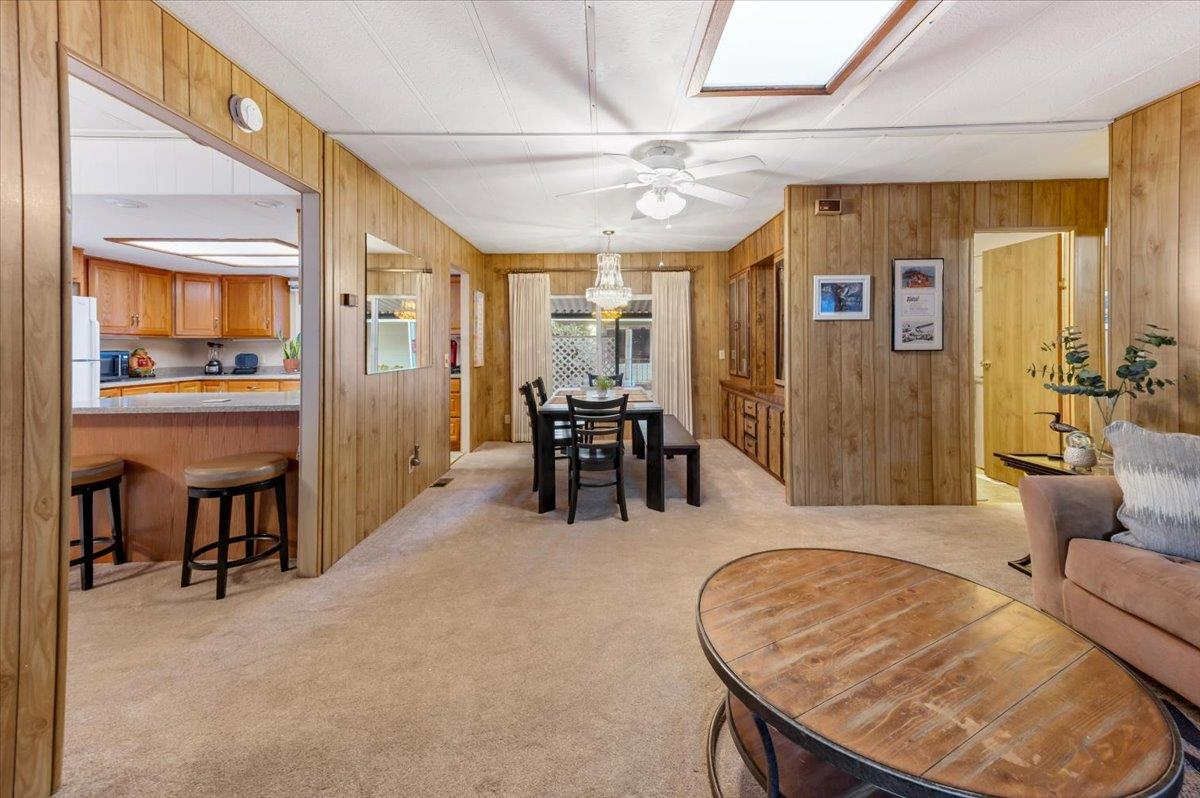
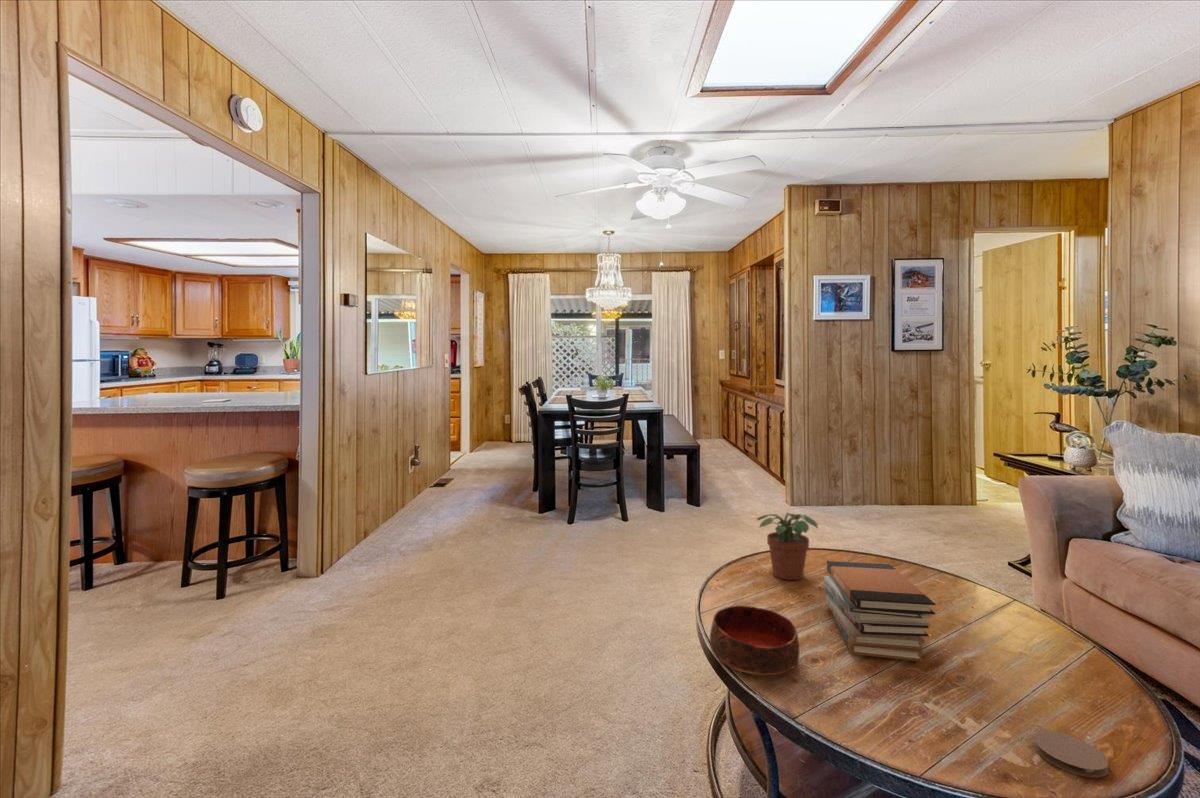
+ book stack [823,560,936,663]
+ potted plant [756,511,819,581]
+ bowl [709,605,800,676]
+ coaster [1033,730,1109,779]
